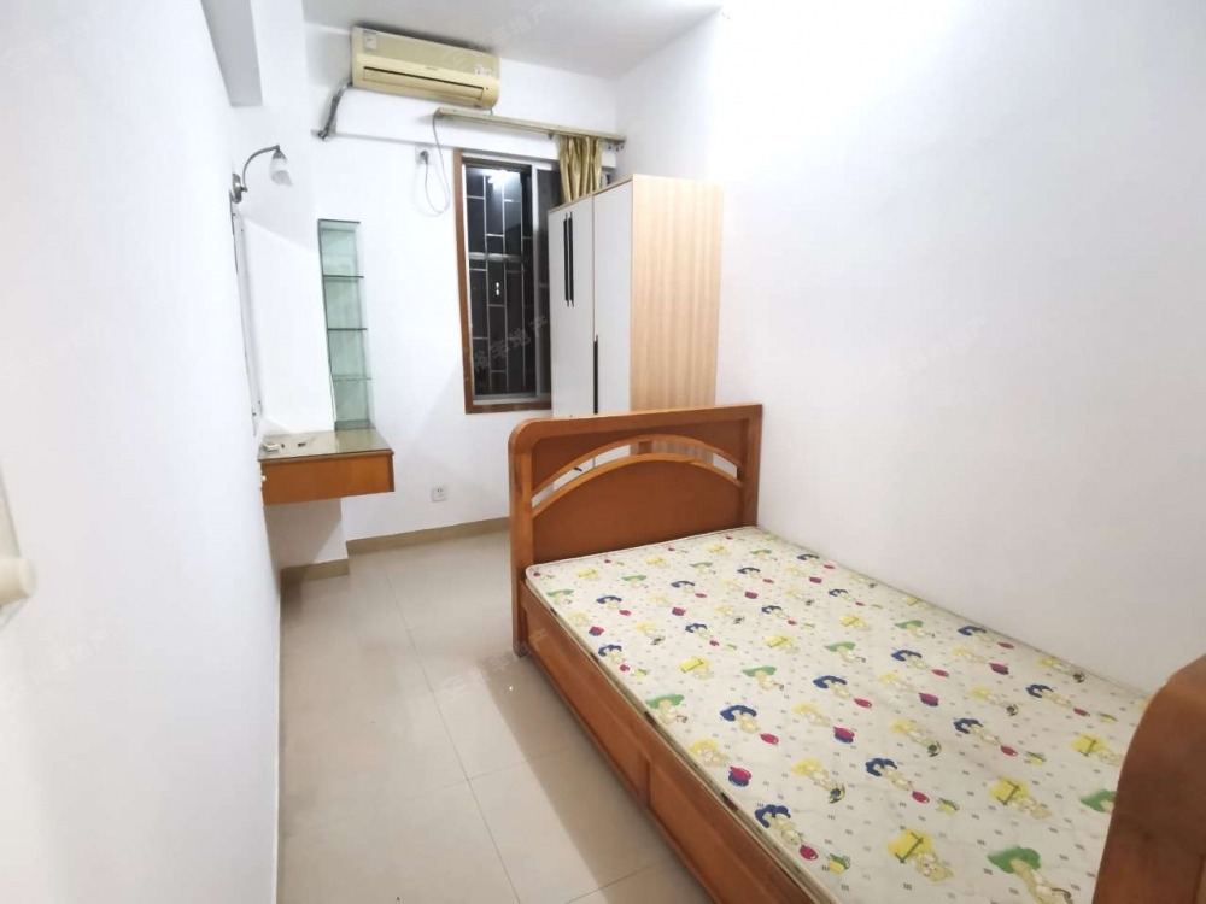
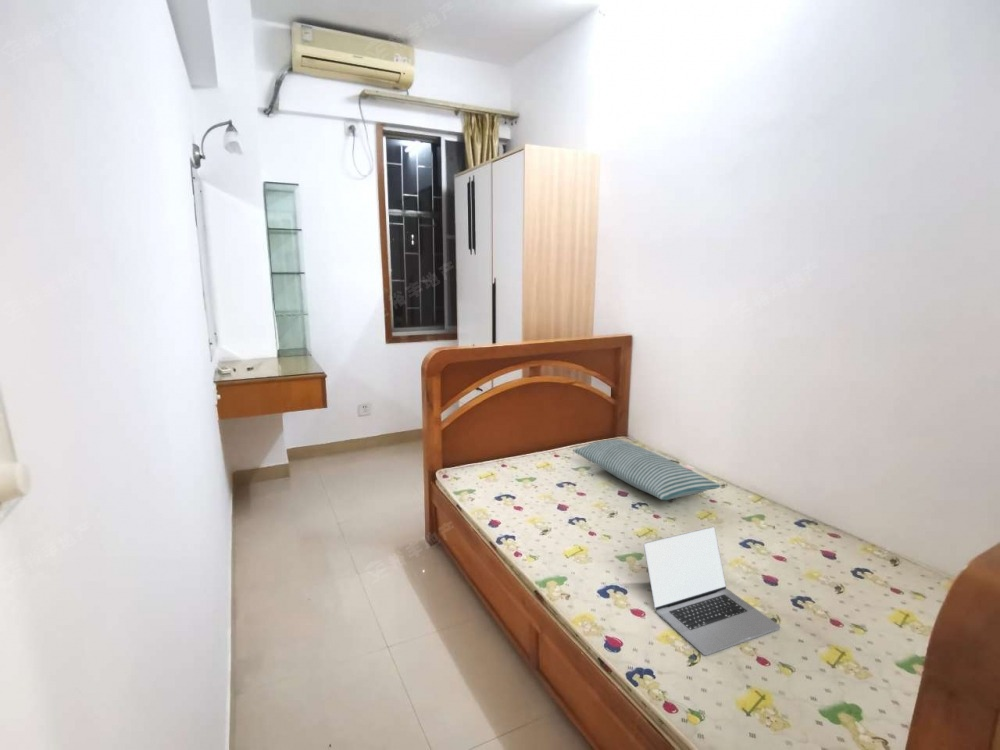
+ pillow [572,438,721,501]
+ laptop [643,526,781,657]
